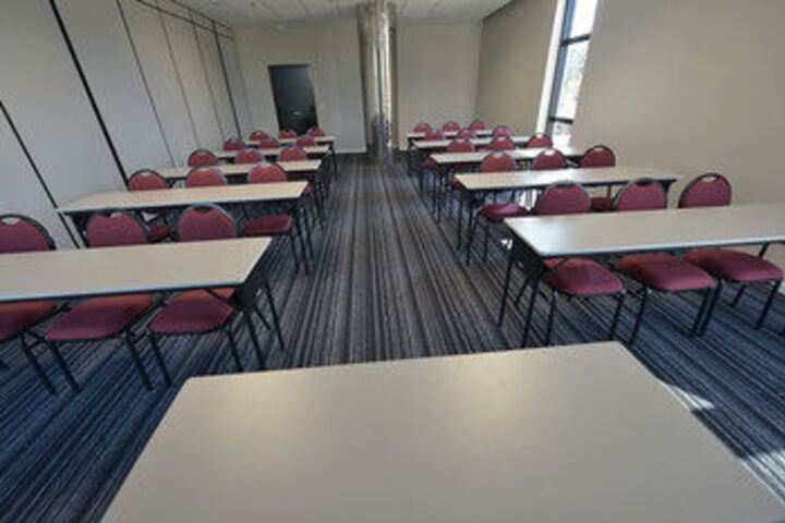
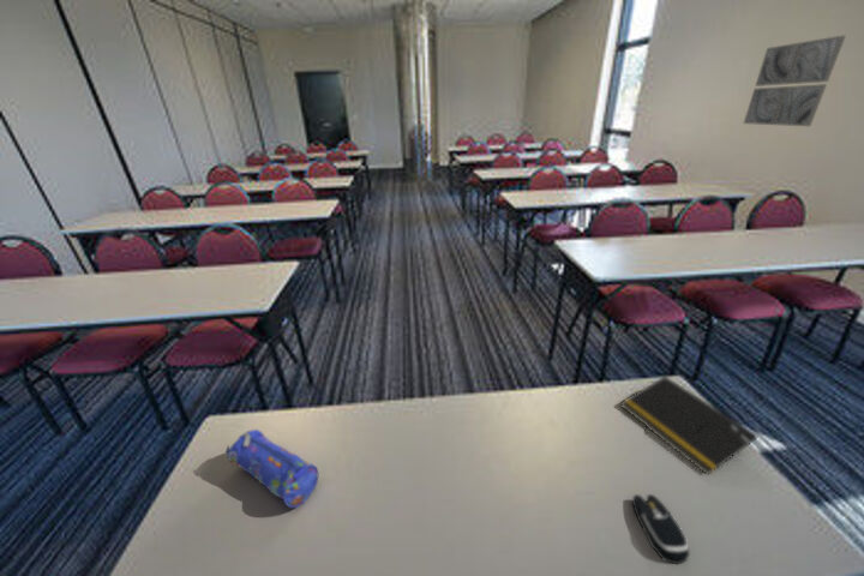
+ notepad [619,374,760,475]
+ pencil case [223,428,319,509]
+ wall art [743,35,847,127]
+ computer mouse [631,493,690,565]
